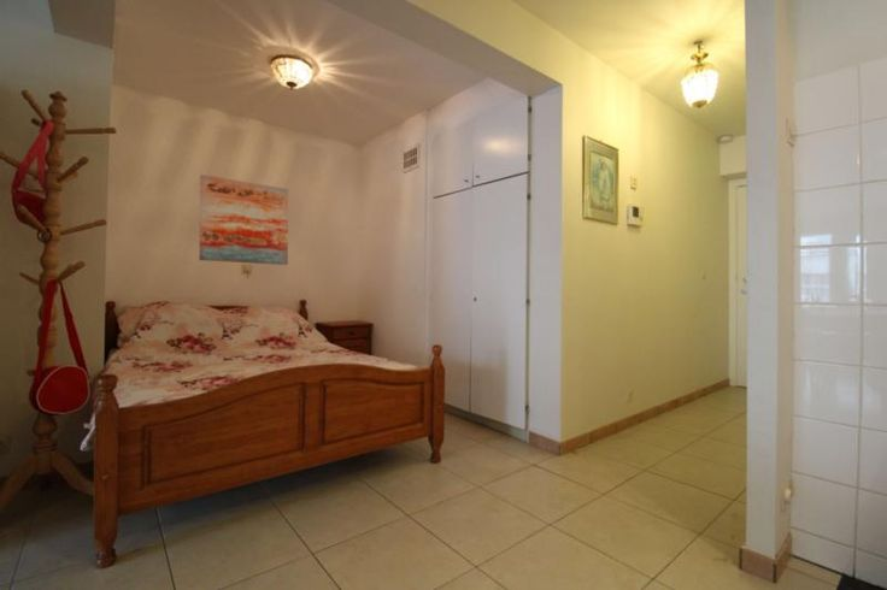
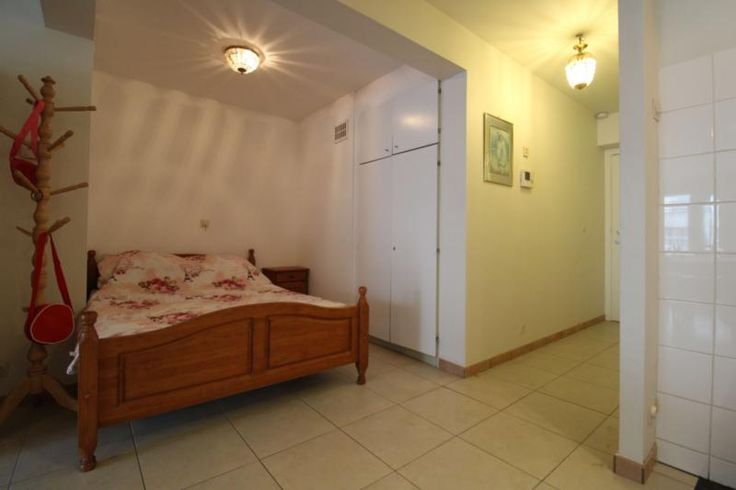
- wall art [198,173,289,266]
